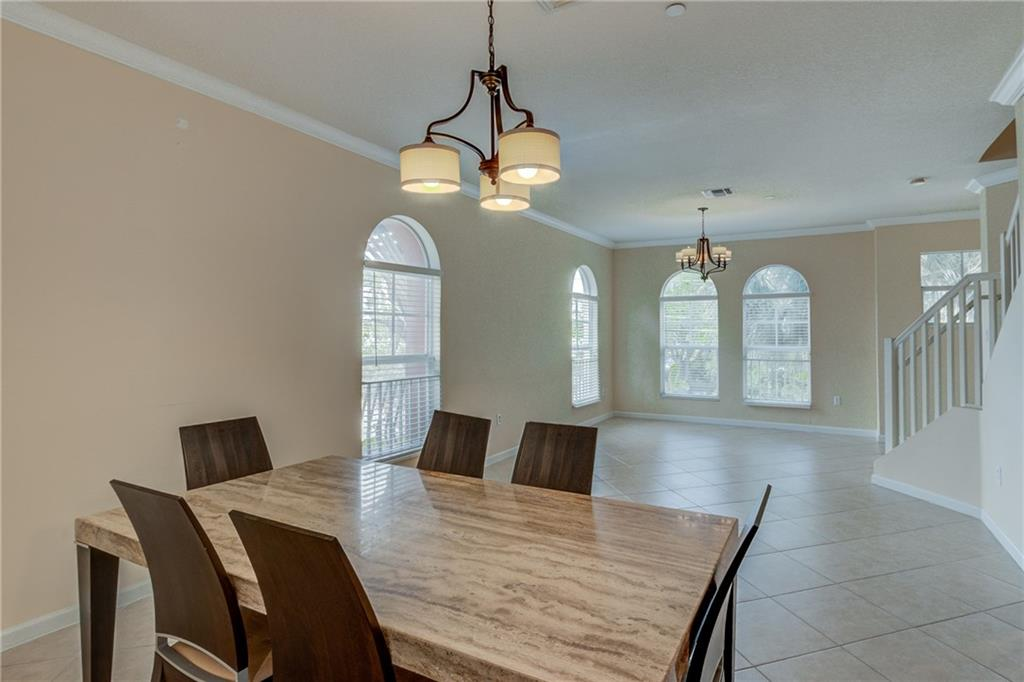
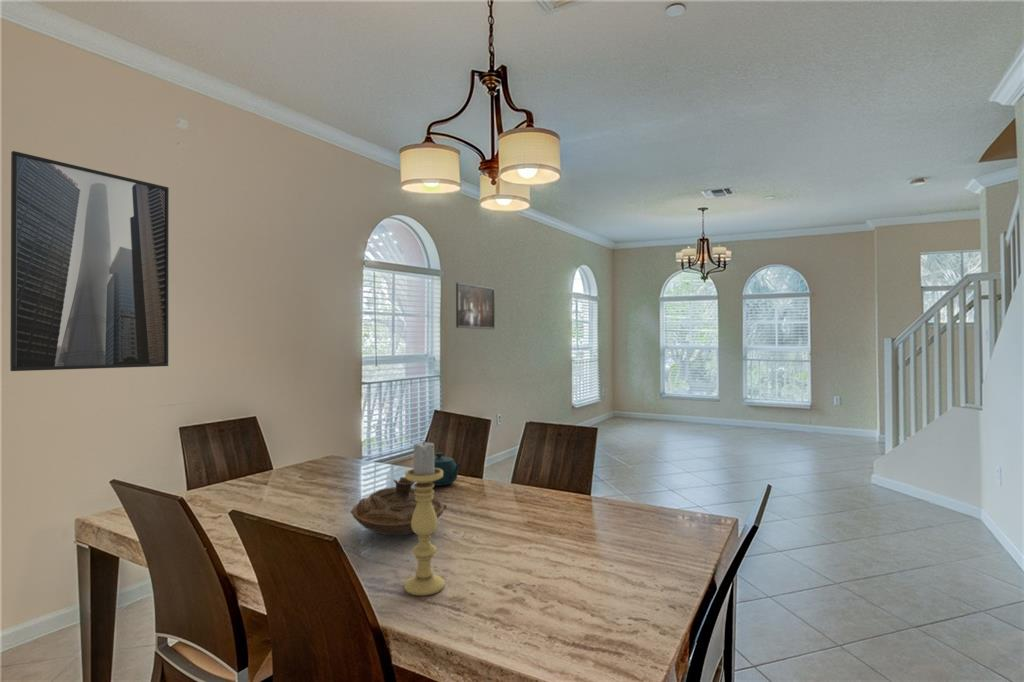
+ candle holder [403,440,445,597]
+ decorative bowl [350,476,447,536]
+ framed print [455,282,496,330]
+ teapot [432,452,462,487]
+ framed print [9,150,170,372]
